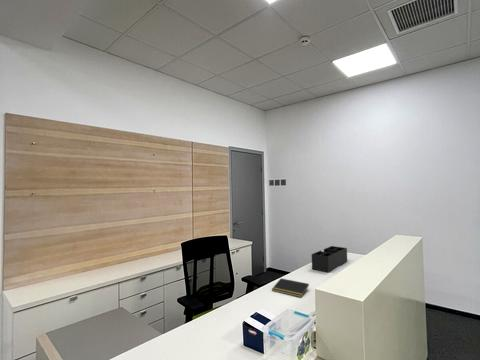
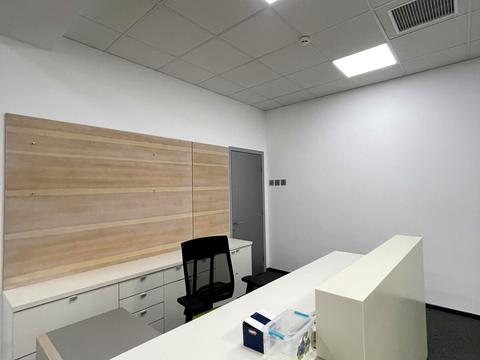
- desk organizer [311,245,348,274]
- notepad [271,277,310,298]
